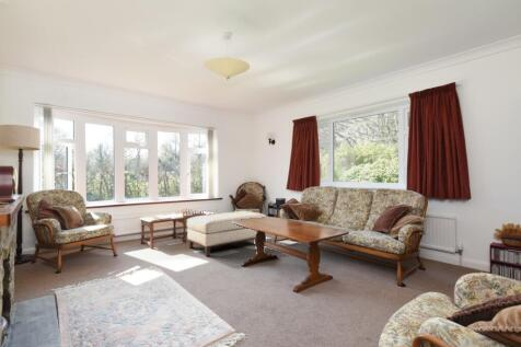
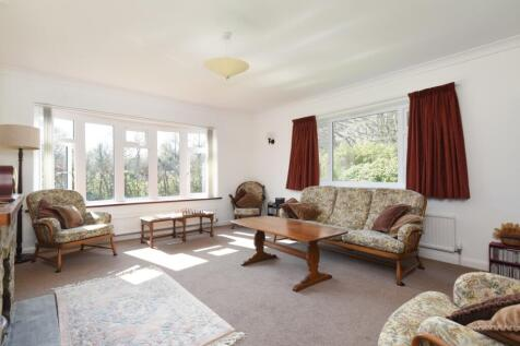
- ottoman [186,210,267,257]
